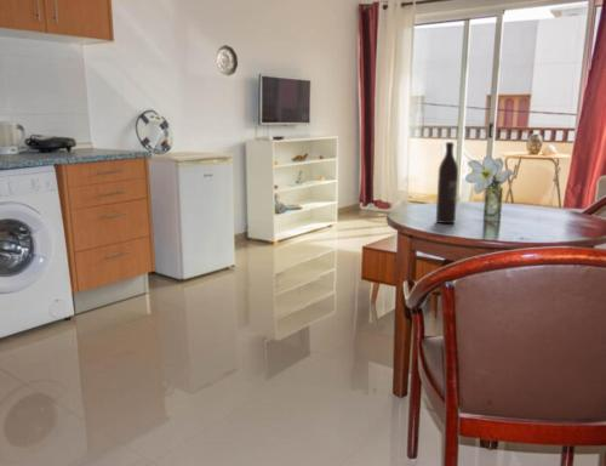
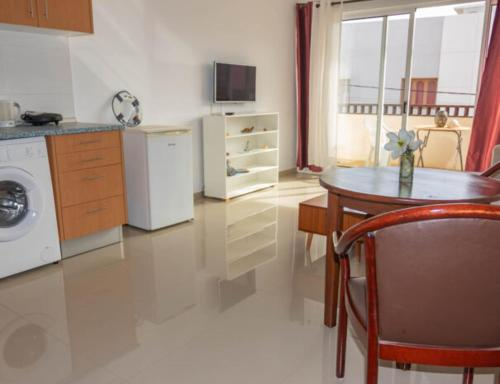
- wine bottle [435,141,459,225]
- decorative plate [215,44,239,76]
